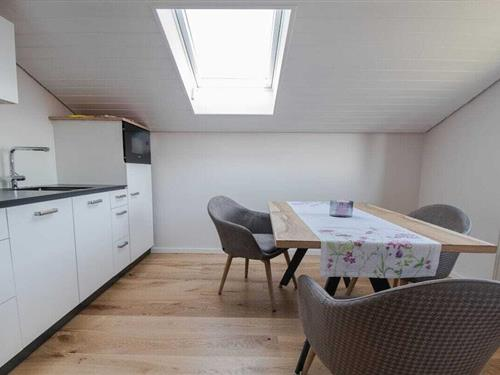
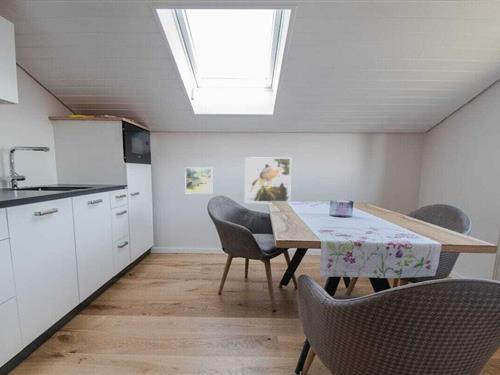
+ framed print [244,156,292,204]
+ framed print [184,166,213,195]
